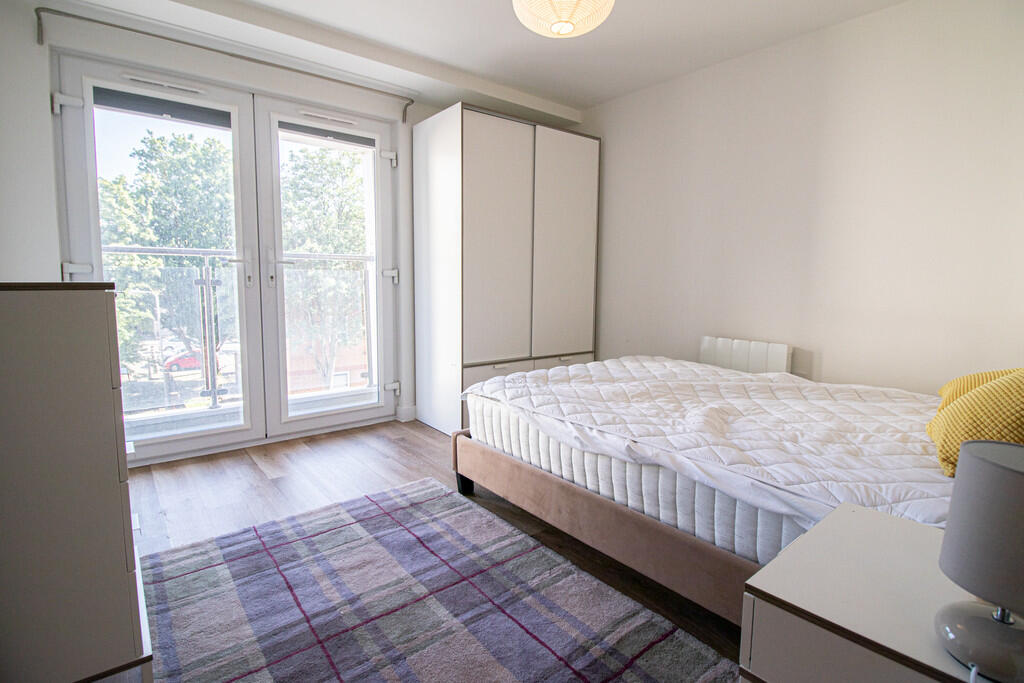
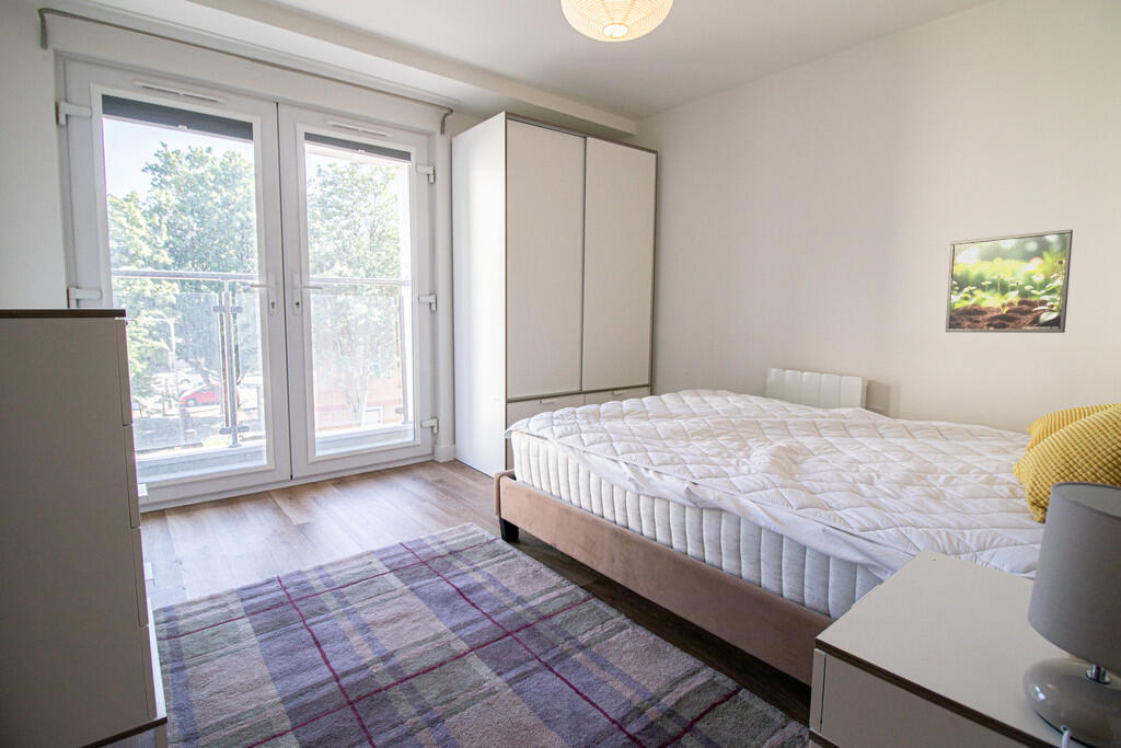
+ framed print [945,229,1074,334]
